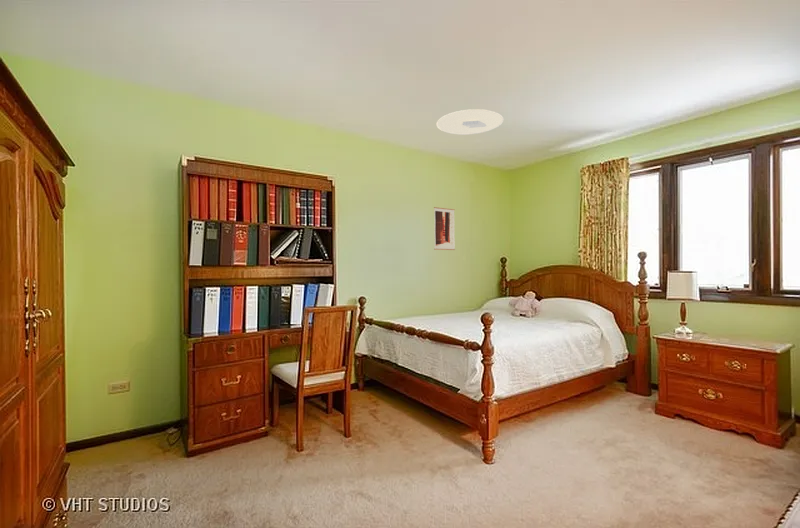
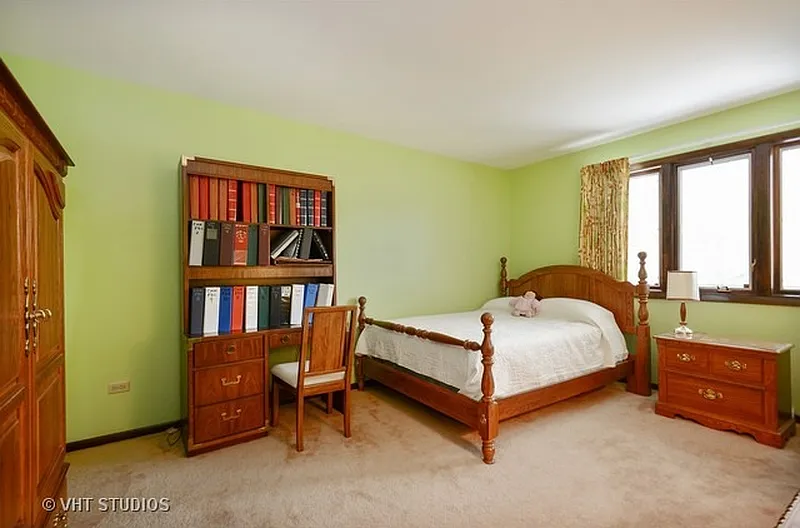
- wall art [433,206,456,251]
- ceiling light [436,108,505,135]
